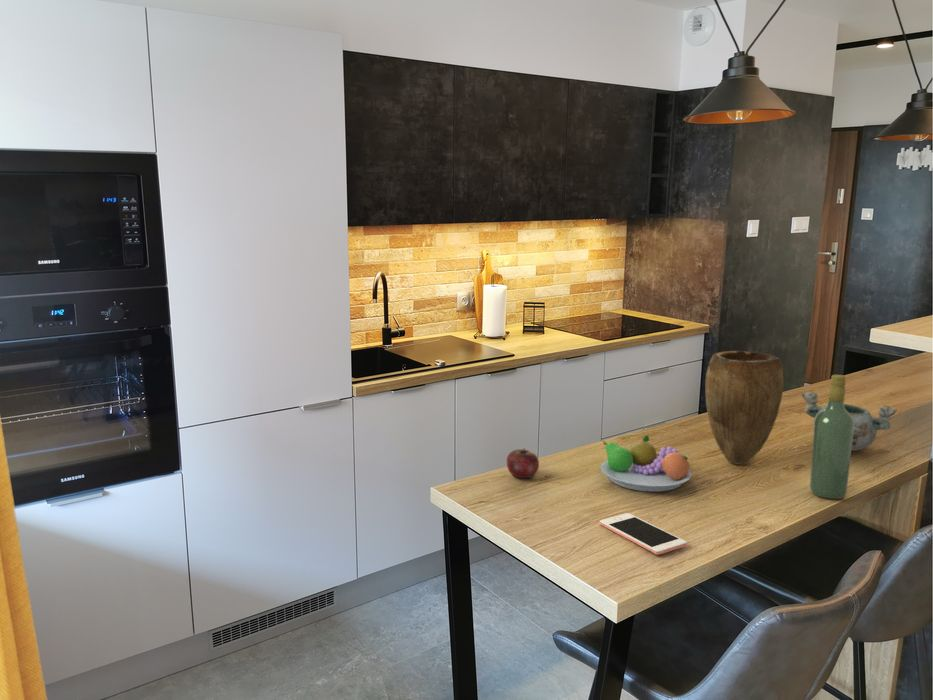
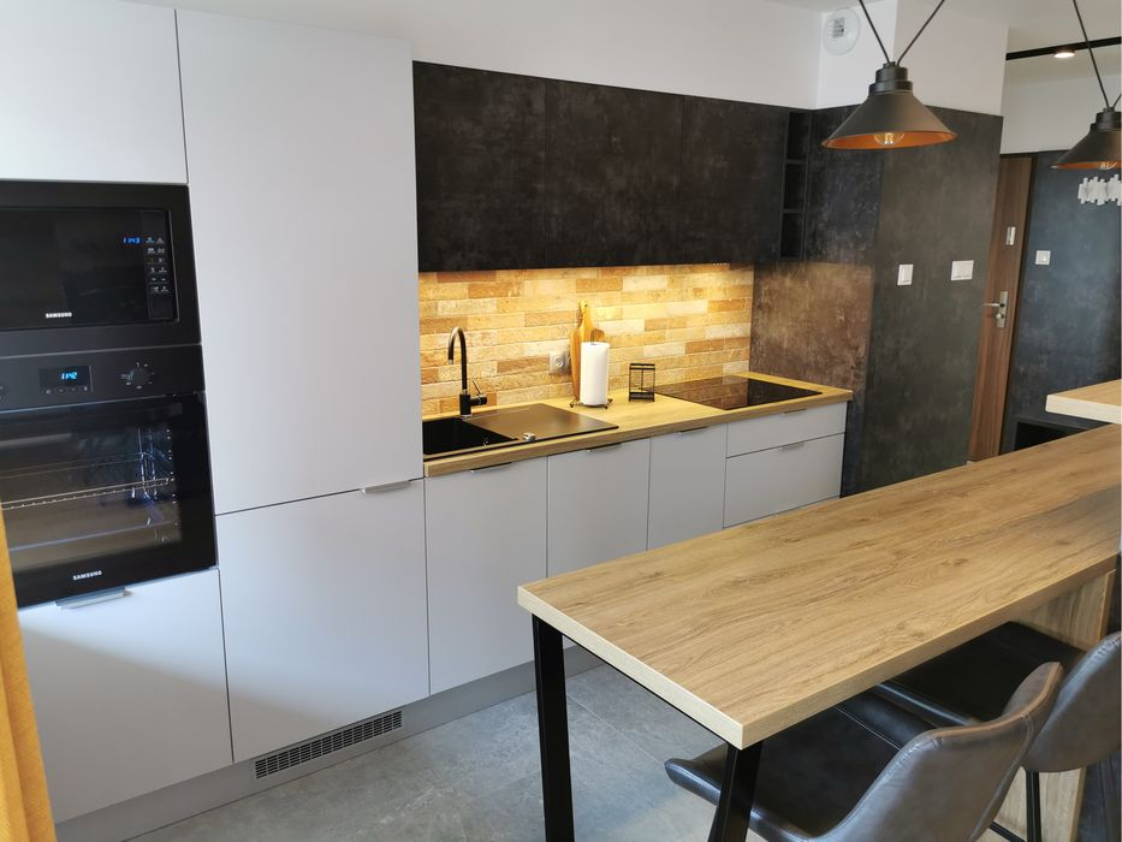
- wine bottle [809,374,854,500]
- apple [506,447,540,479]
- cell phone [599,512,688,556]
- vase [704,350,785,466]
- decorative bowl [801,391,898,452]
- fruit bowl [599,435,693,493]
